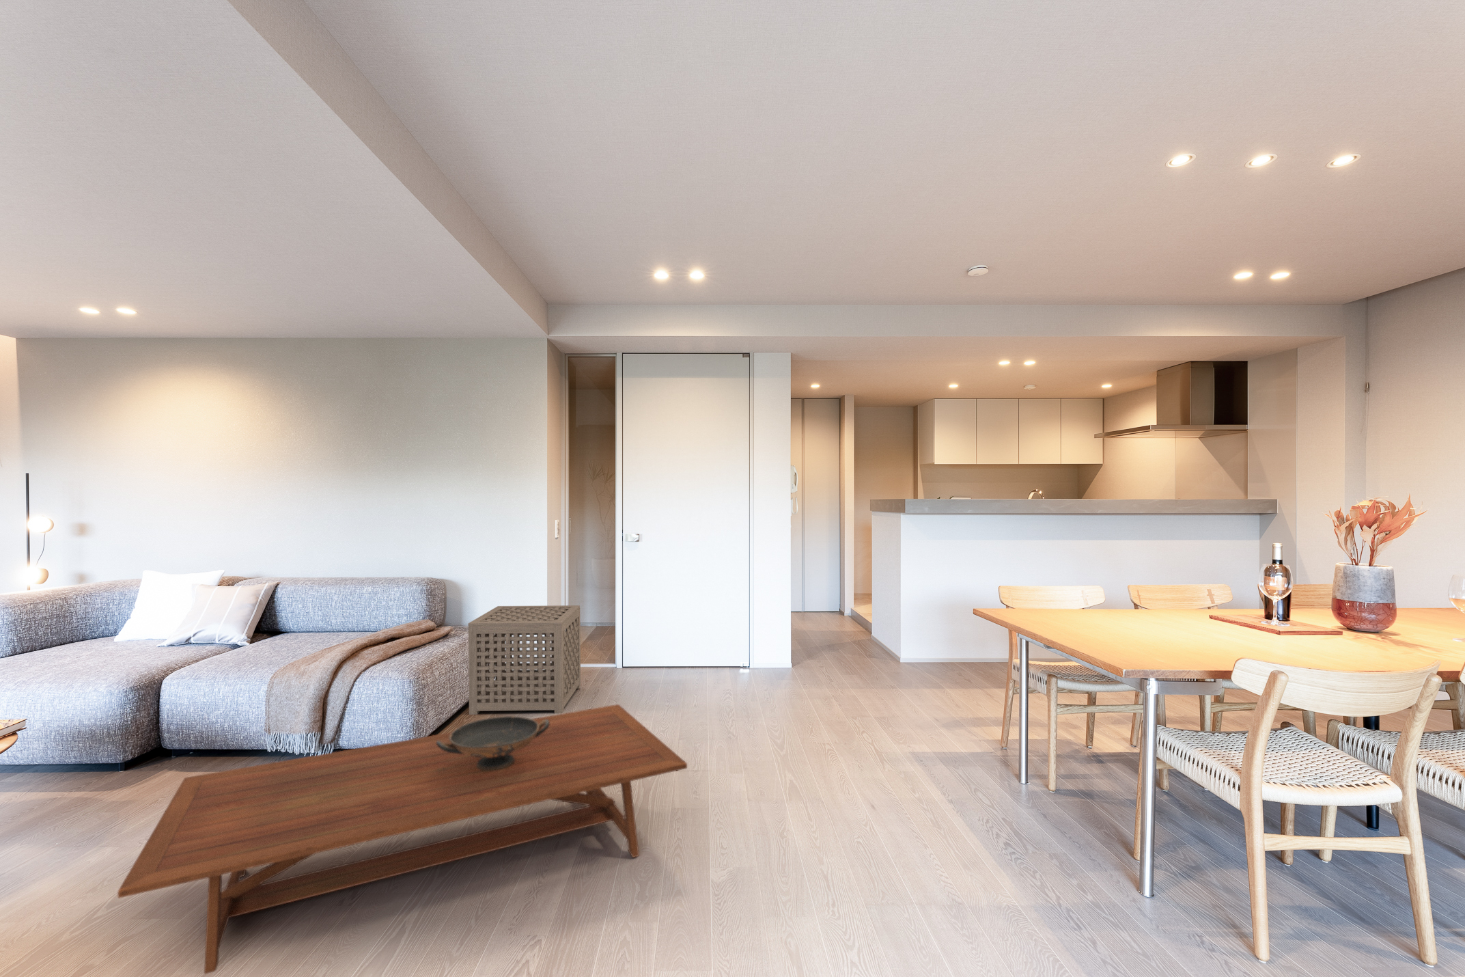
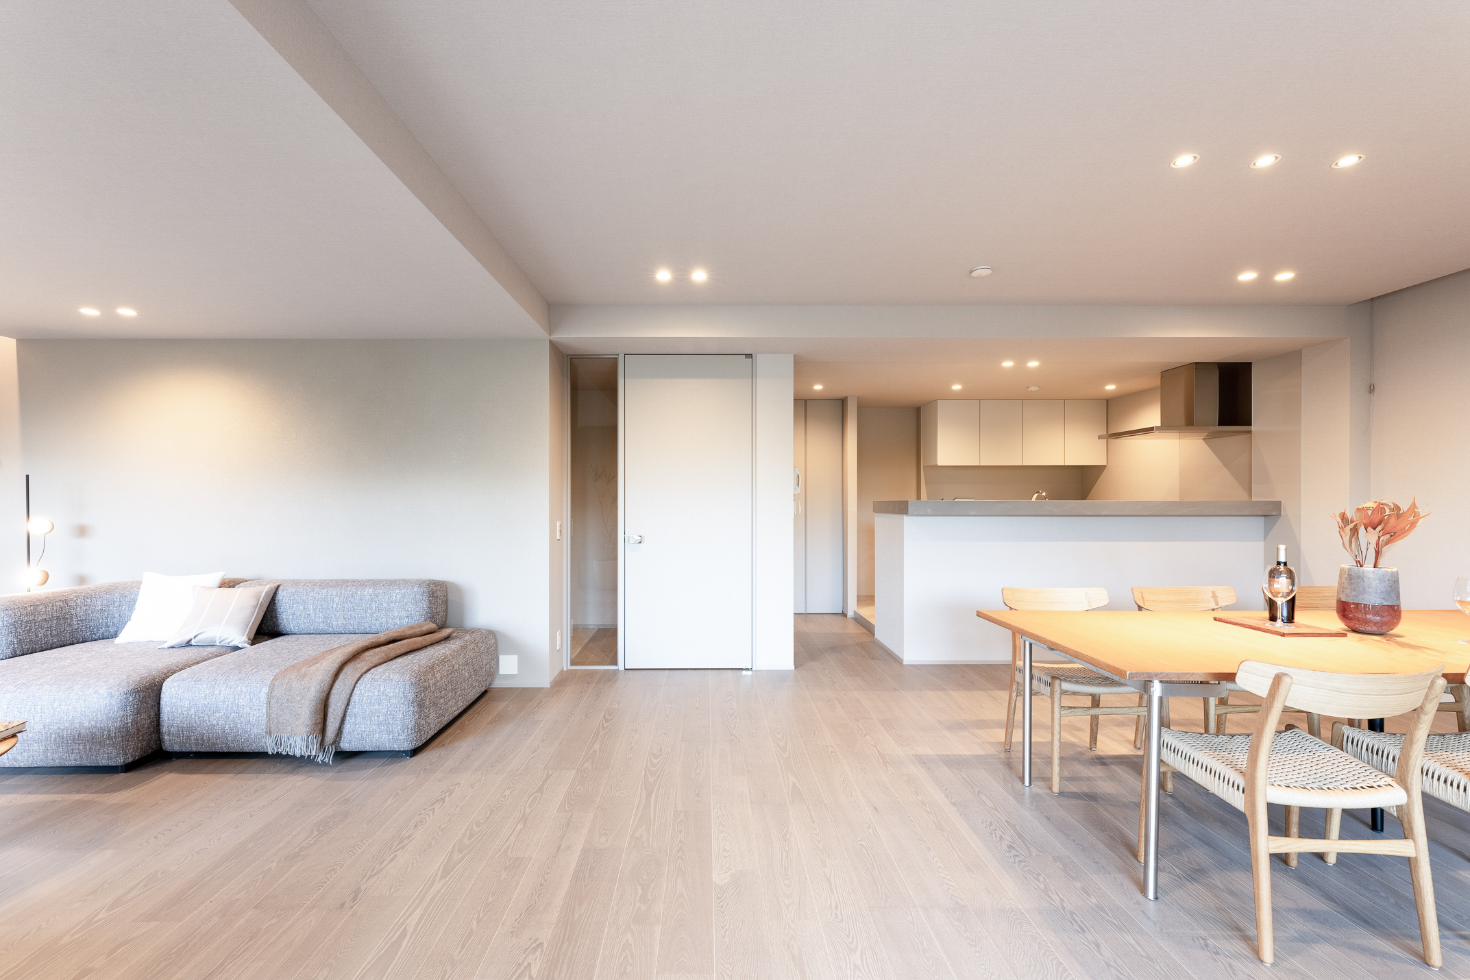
- side table [468,605,581,715]
- coffee table [117,703,688,974]
- decorative bowl [436,715,549,771]
